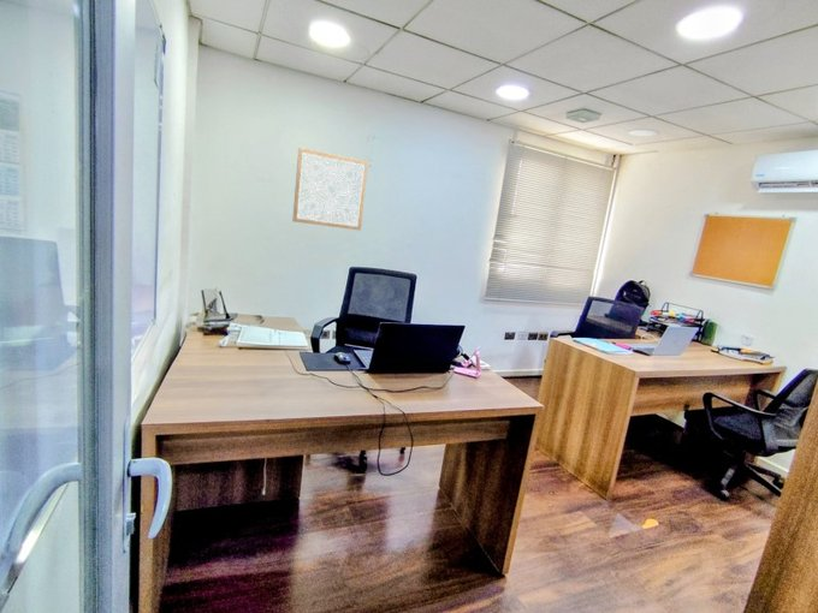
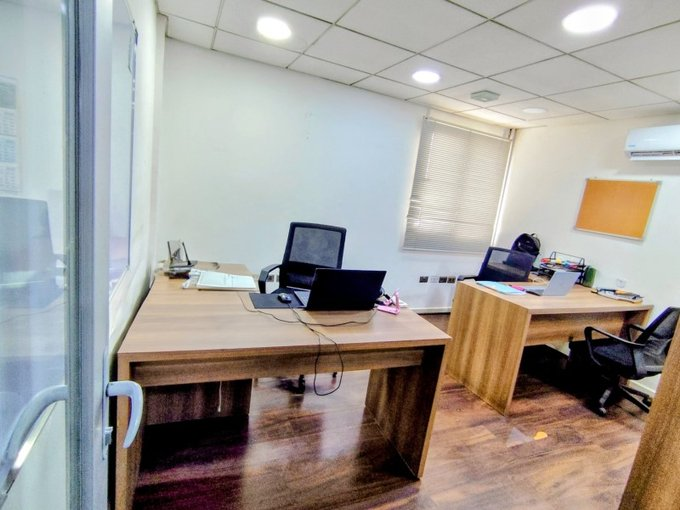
- wall art [291,147,369,232]
